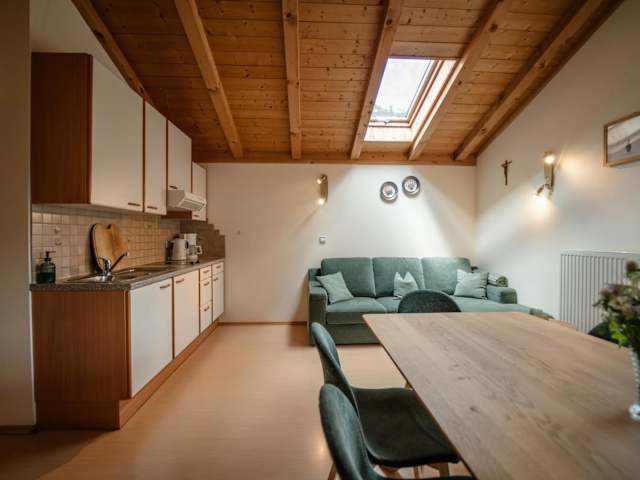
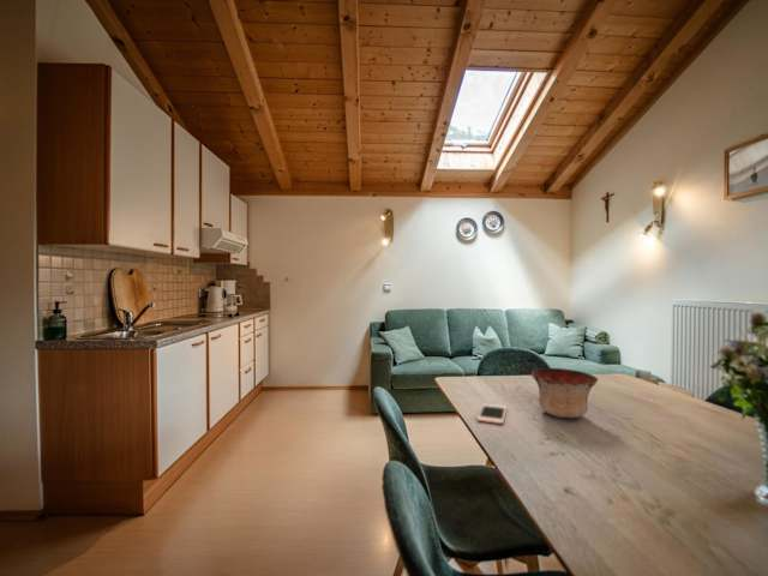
+ cell phone [476,403,508,425]
+ bowl [530,367,599,419]
